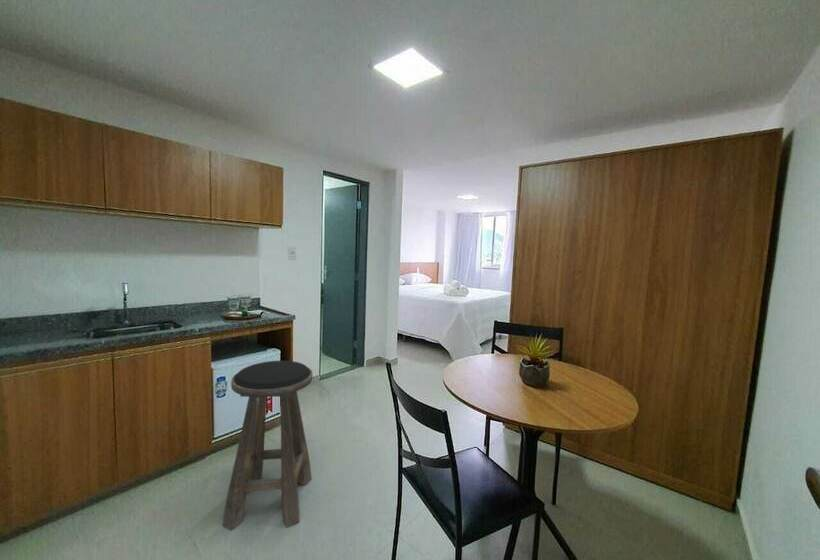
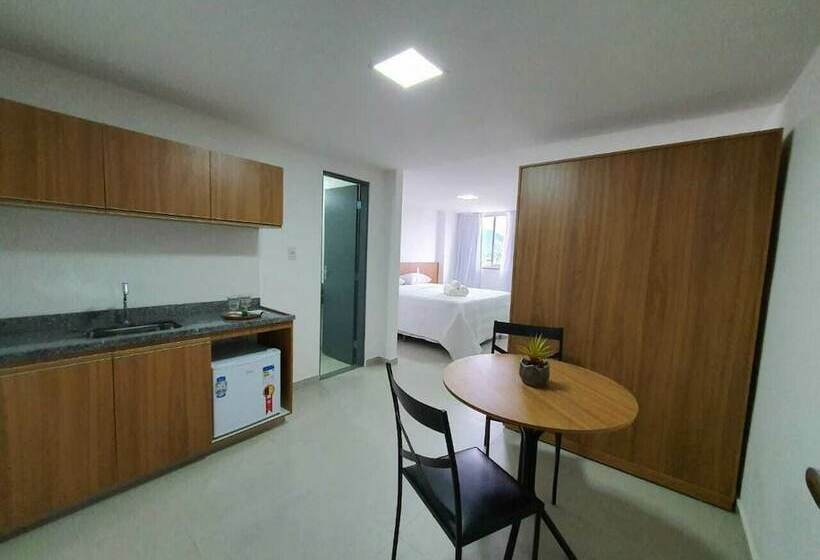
- stool [221,360,313,531]
